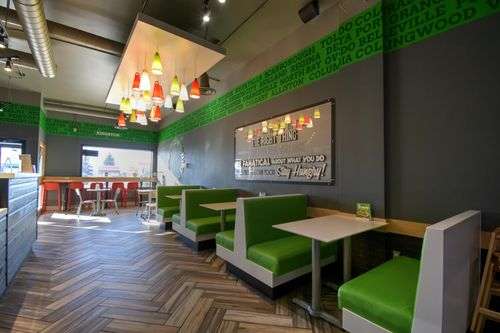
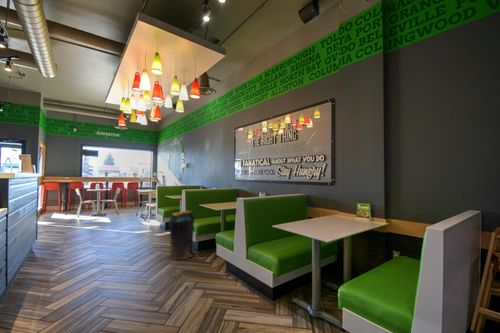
+ trash can [167,210,196,262]
